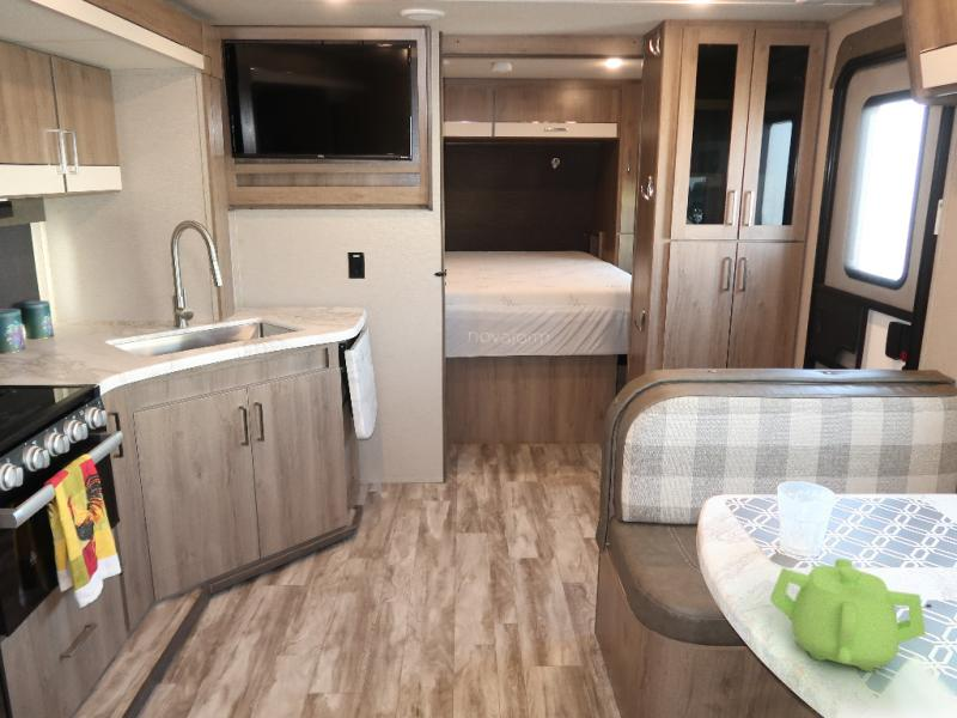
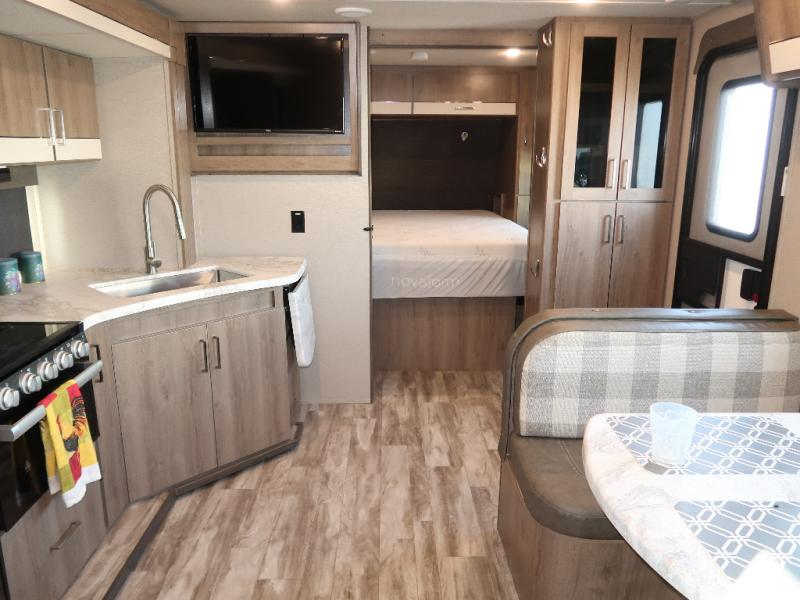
- teapot [769,558,927,673]
